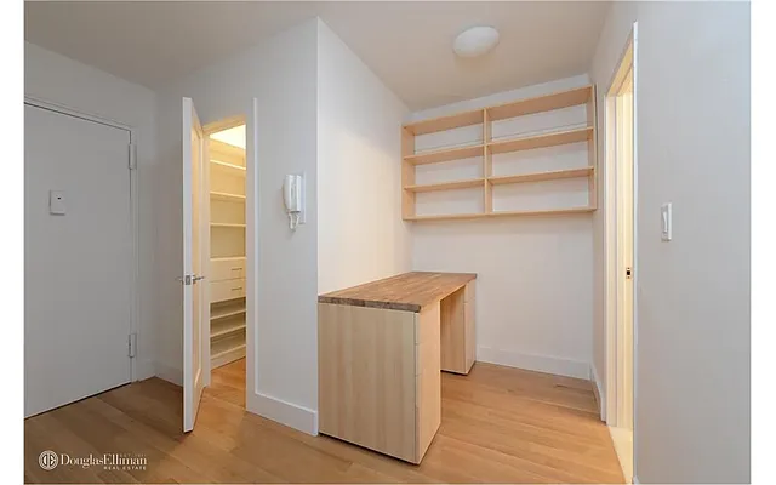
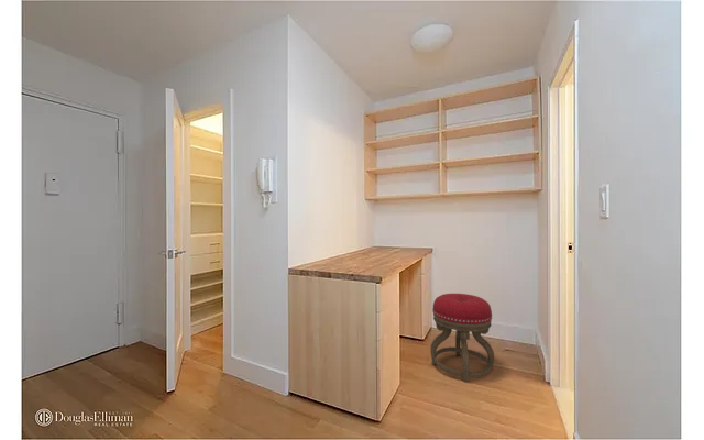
+ stool [429,293,495,383]
